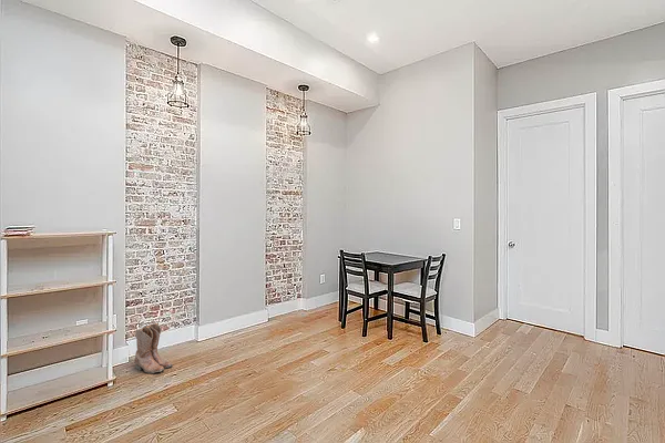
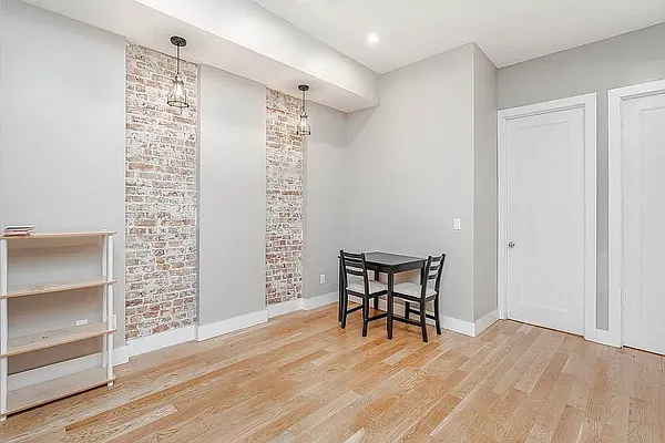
- boots [134,322,174,374]
